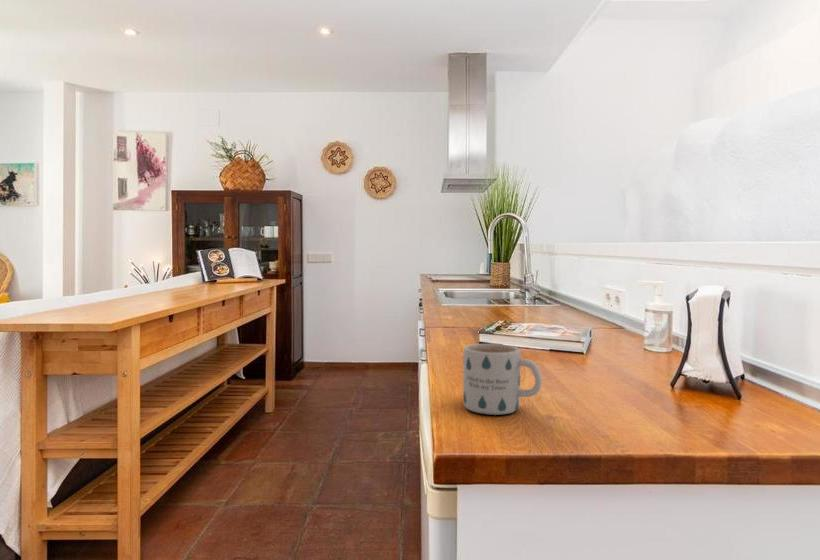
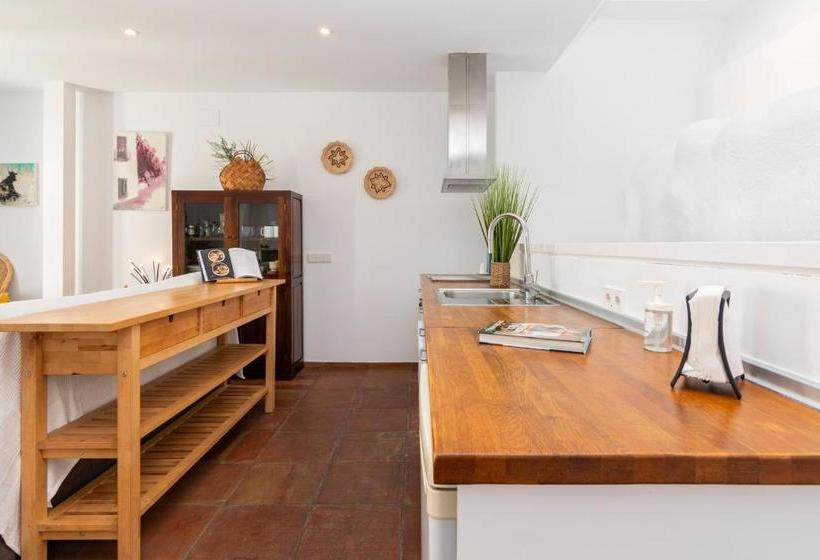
- mug [462,343,543,416]
